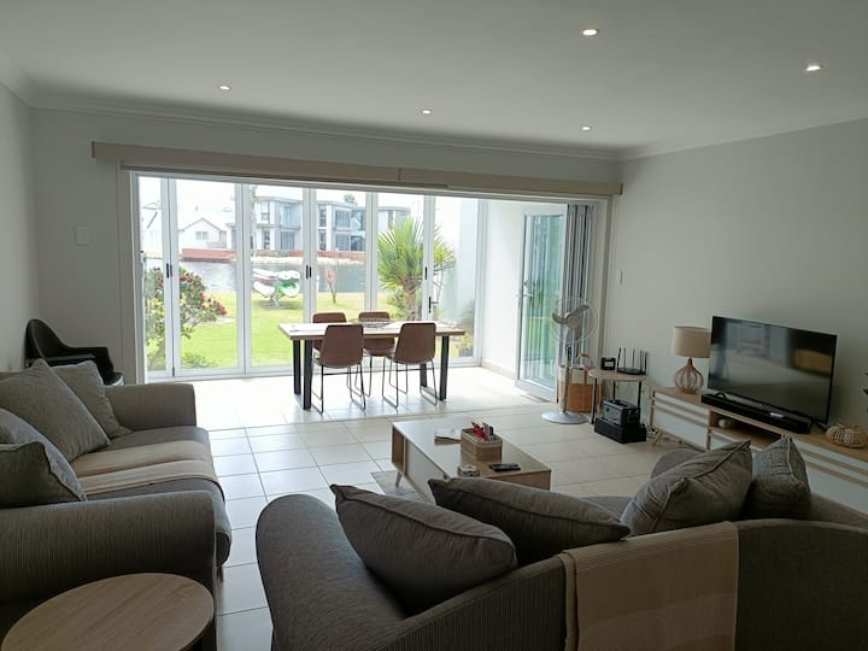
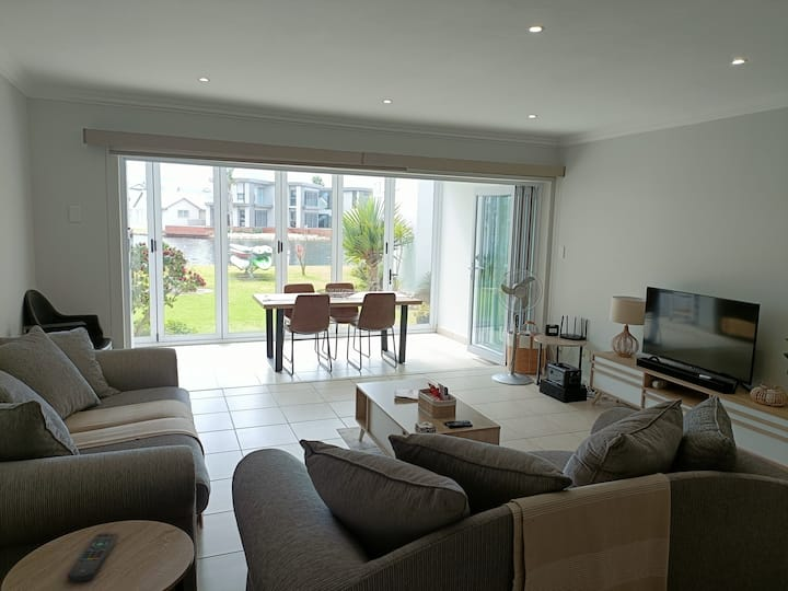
+ remote control [66,531,119,582]
